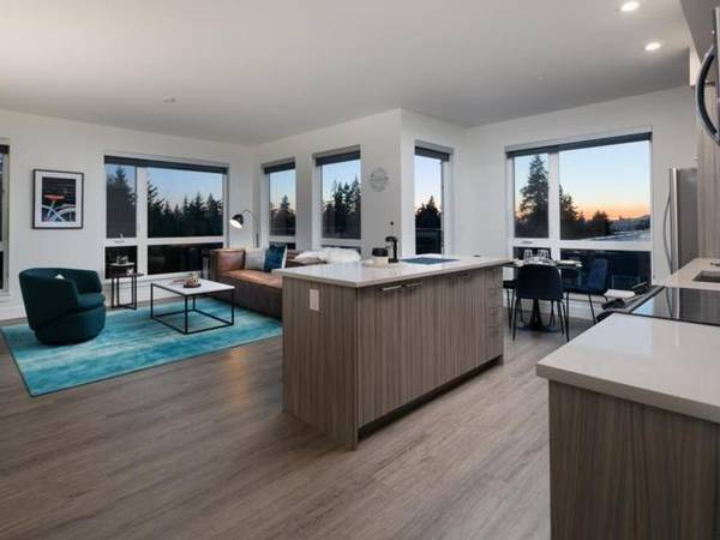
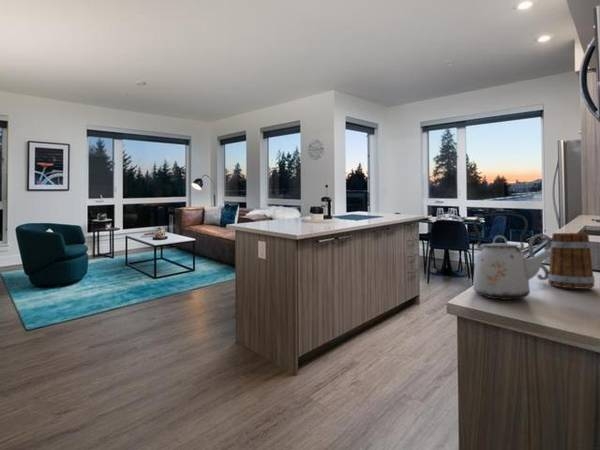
+ kettle [472,212,554,301]
+ mug [527,232,596,290]
